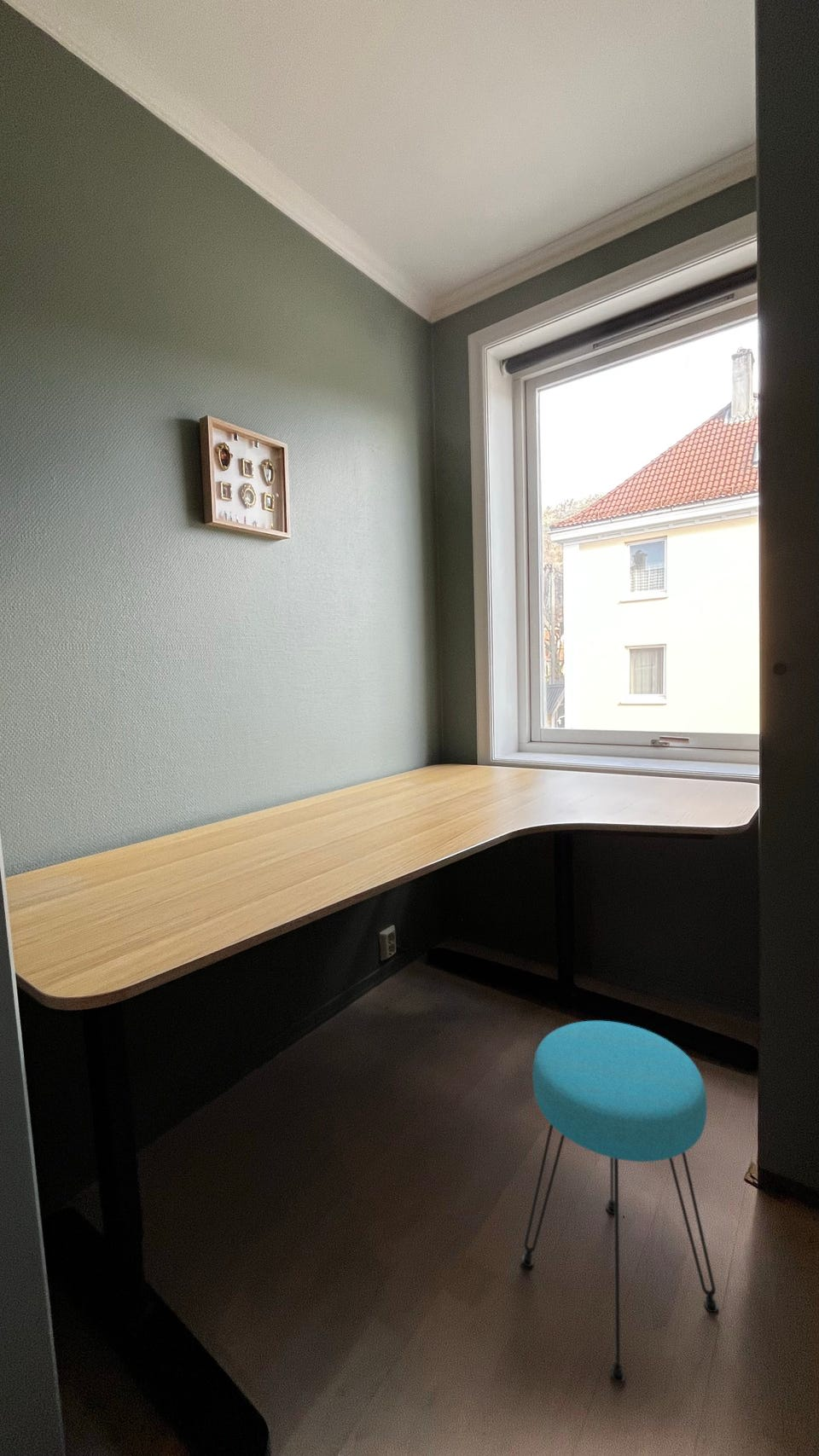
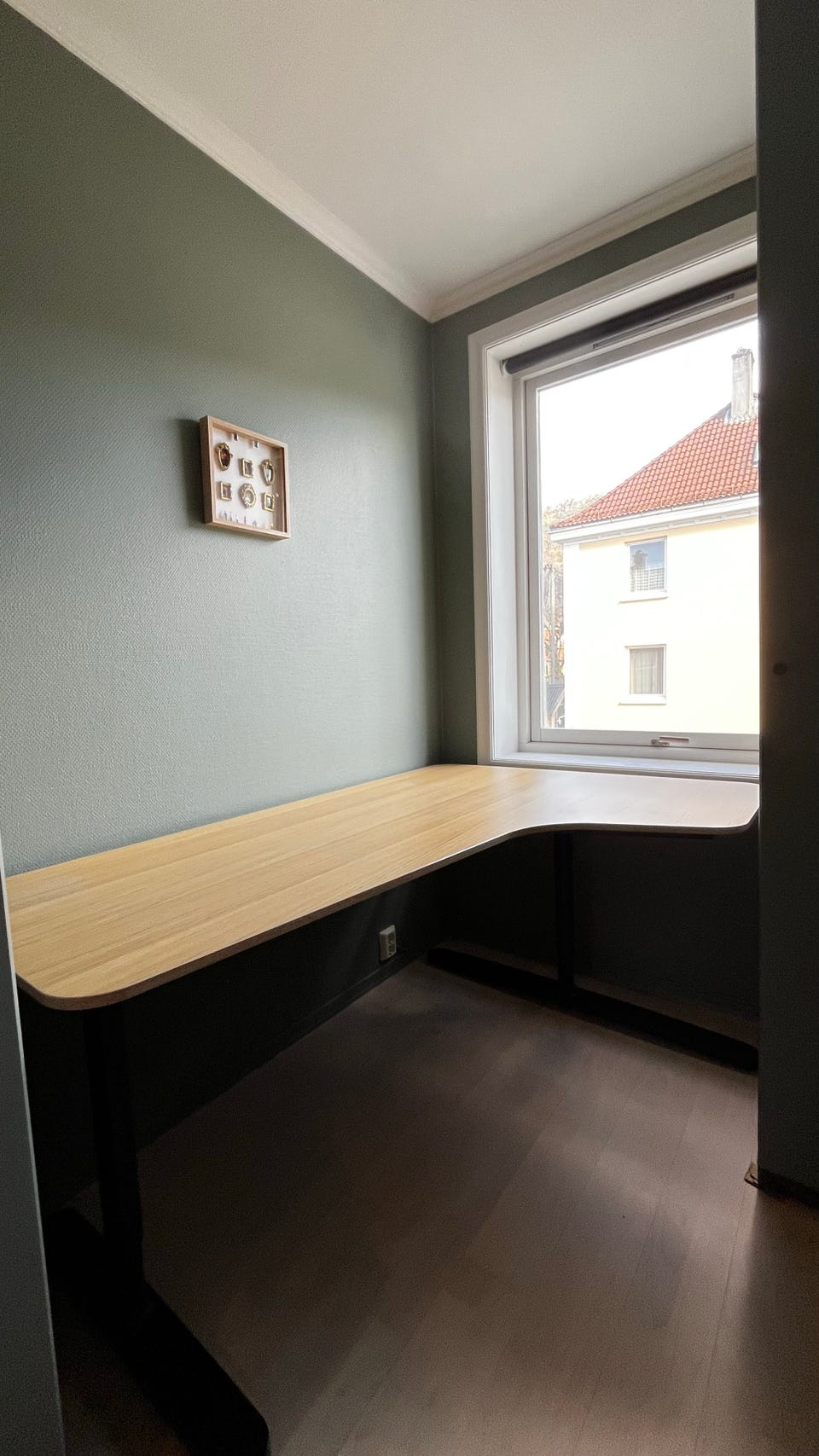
- stool [520,1020,719,1383]
